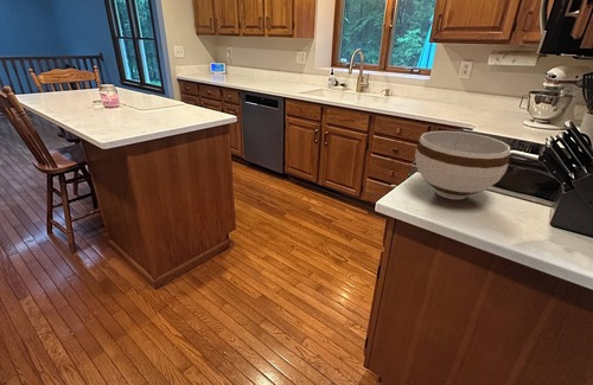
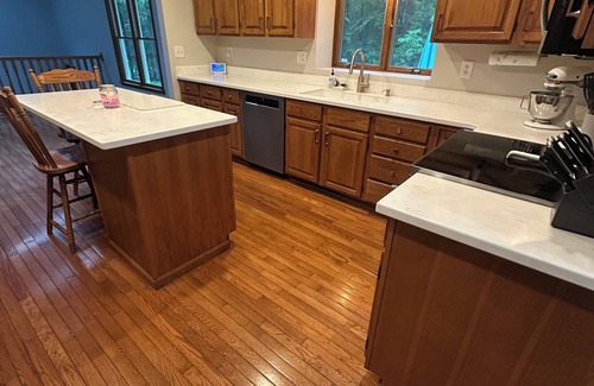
- bowl [414,130,511,200]
